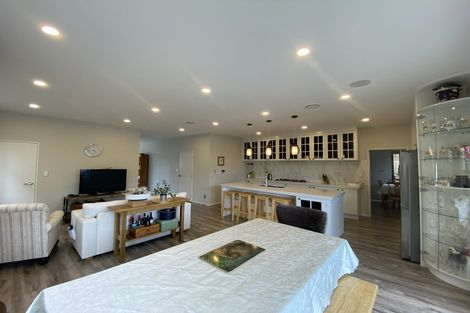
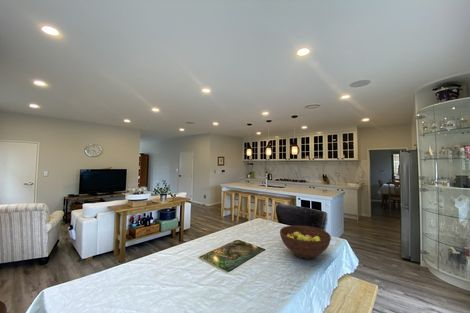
+ fruit bowl [279,224,332,260]
